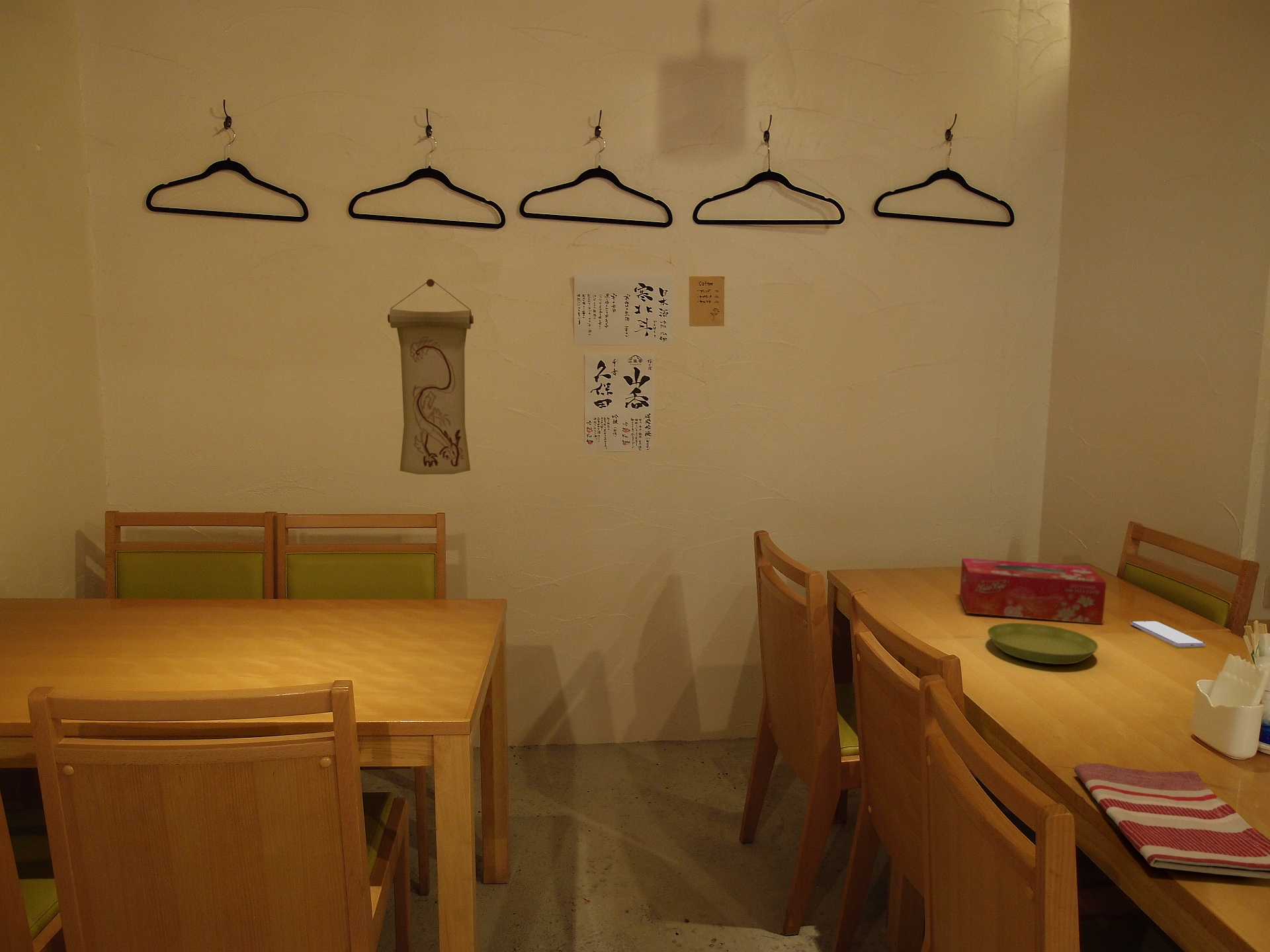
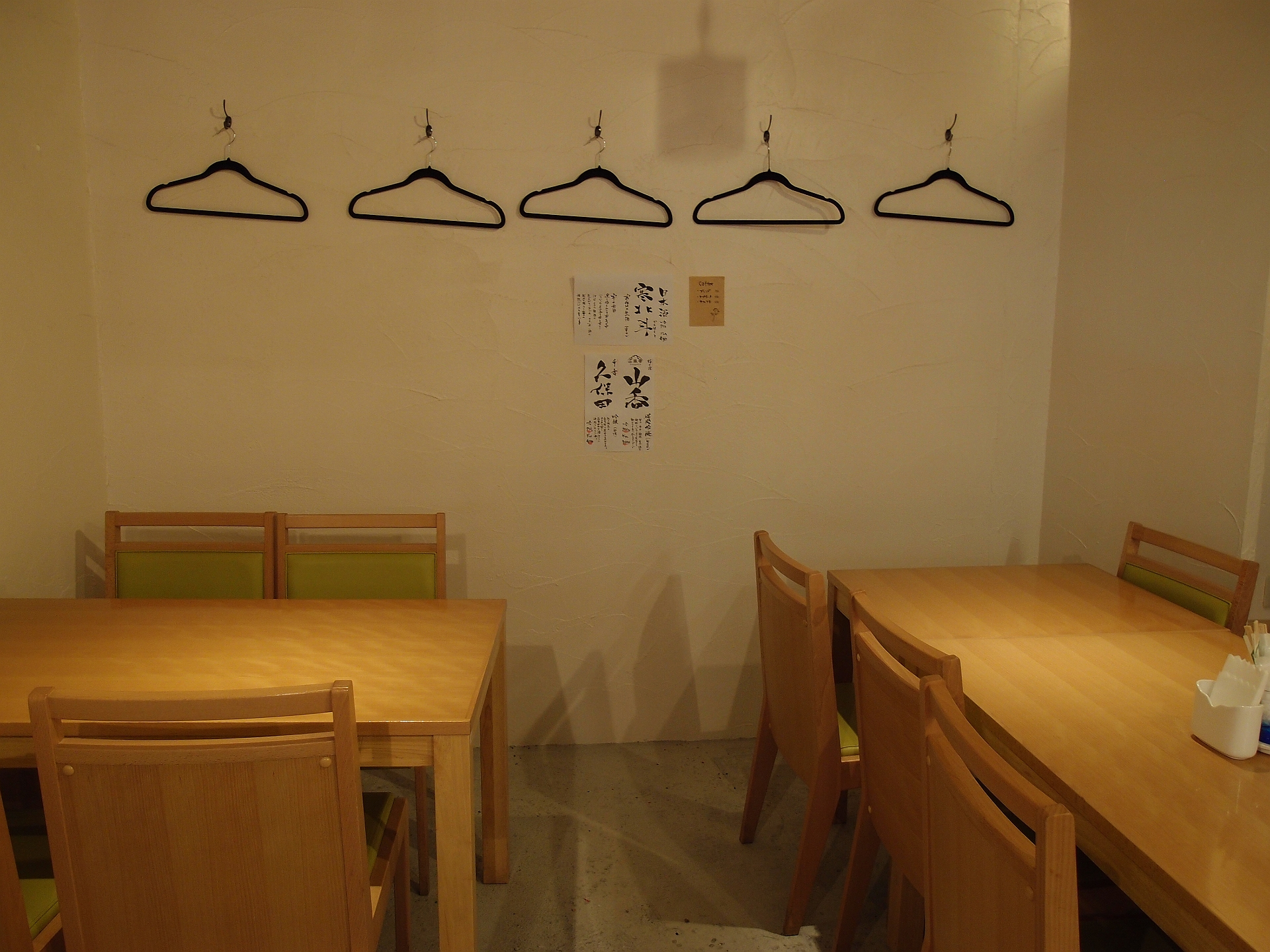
- wall scroll [387,278,474,475]
- tissue box [959,557,1107,625]
- saucer [987,622,1099,665]
- smartphone [1130,620,1206,647]
- dish towel [1074,762,1270,879]
